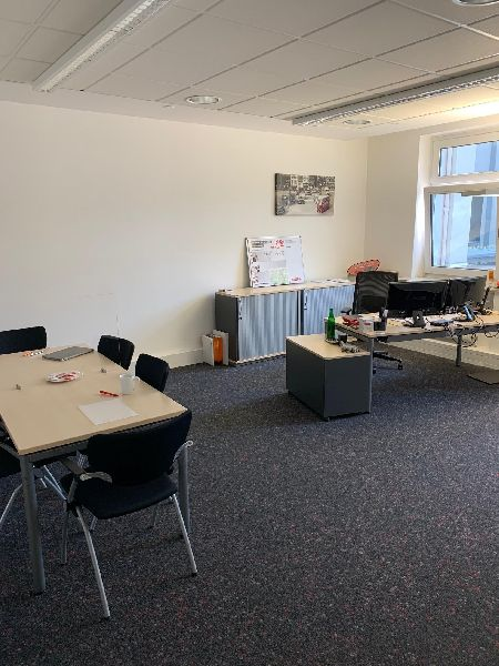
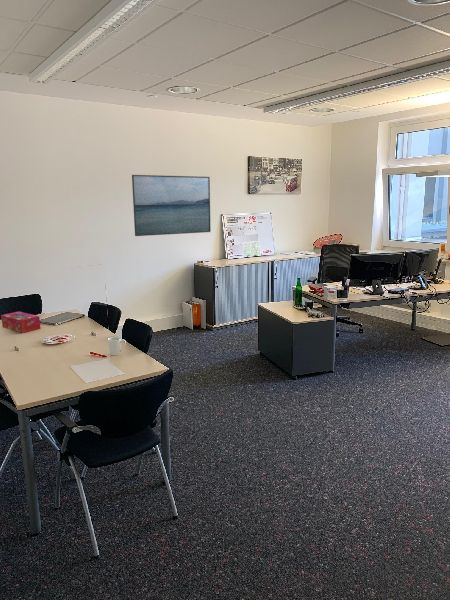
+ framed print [131,174,212,237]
+ tissue box [0,311,41,334]
